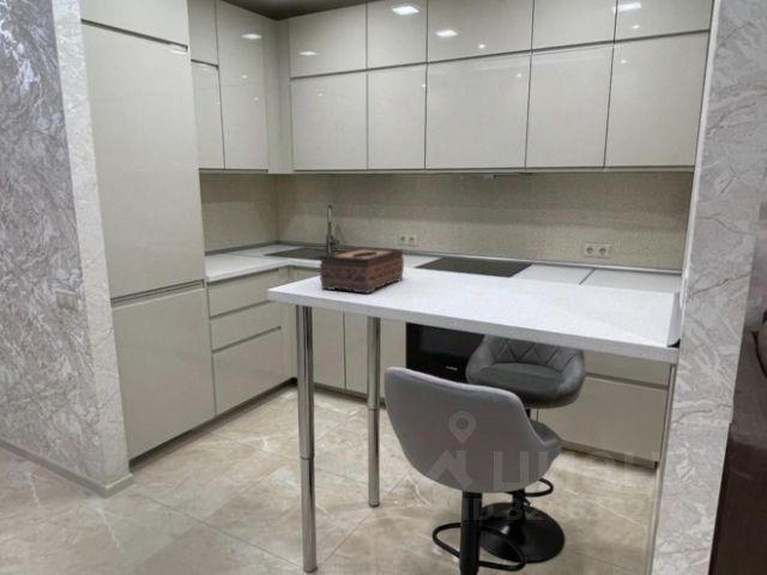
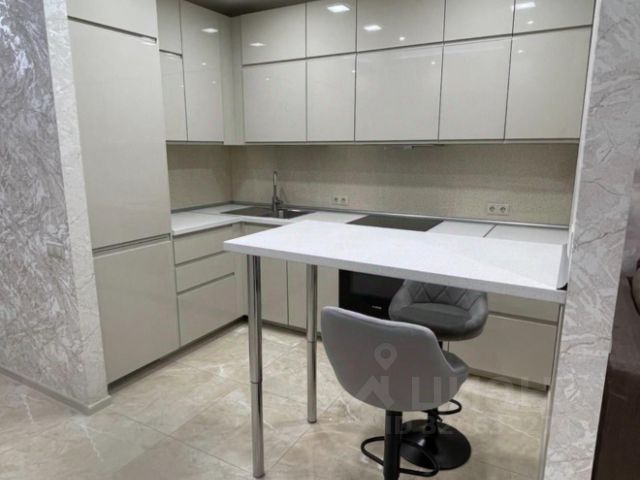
- tissue box [319,247,405,295]
